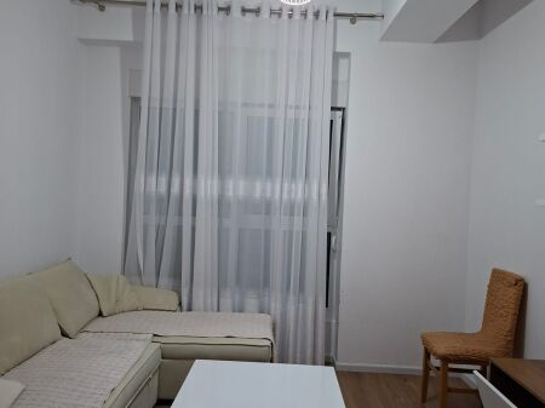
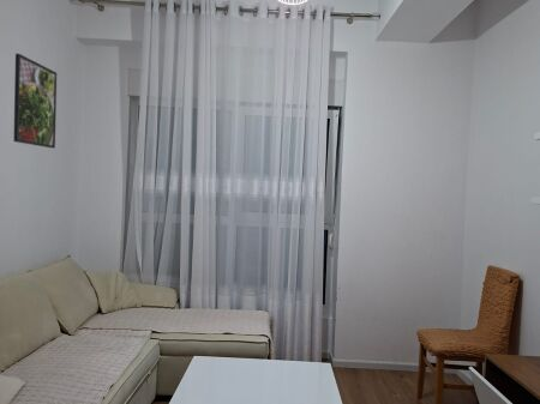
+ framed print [12,53,58,150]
